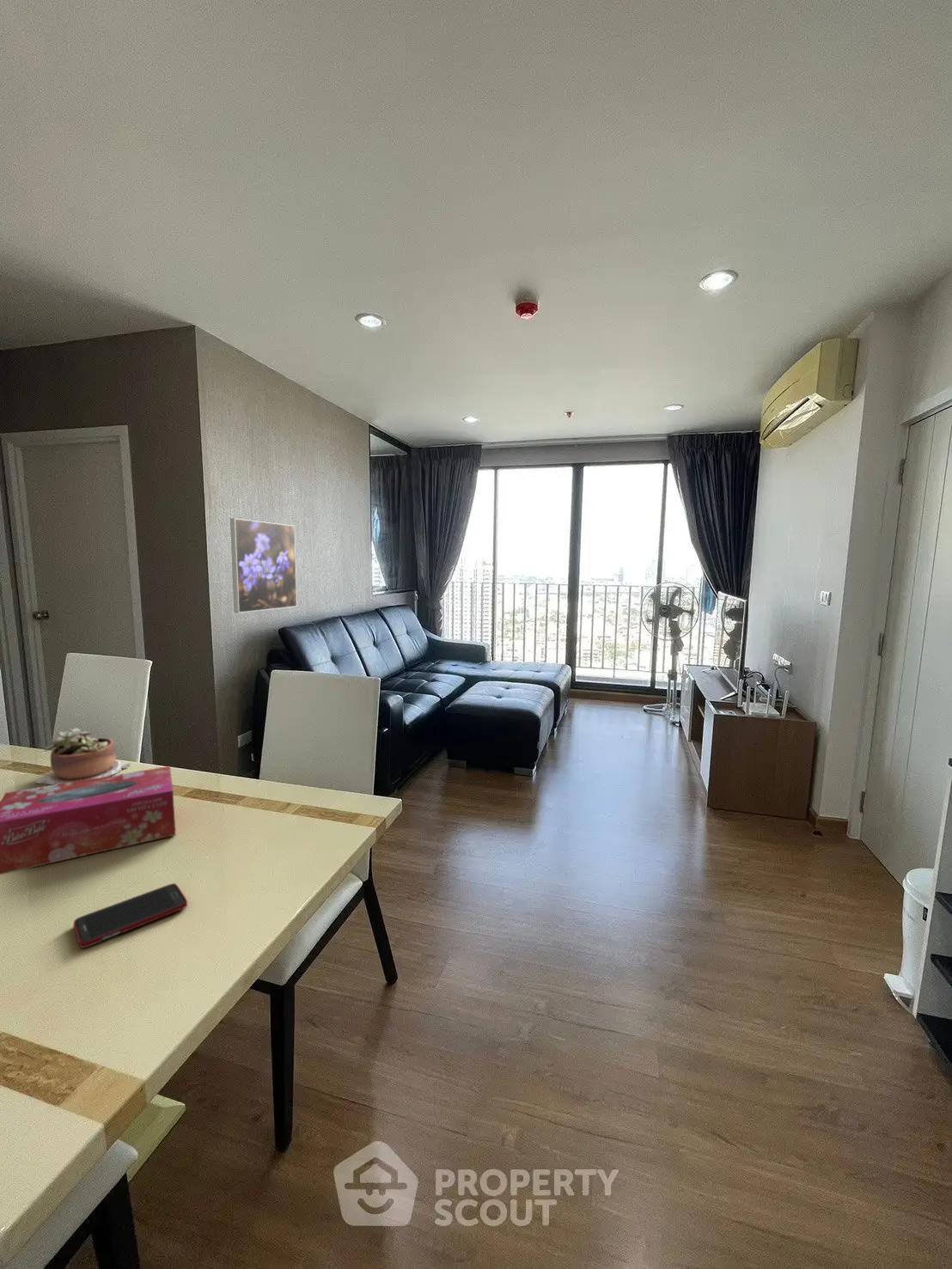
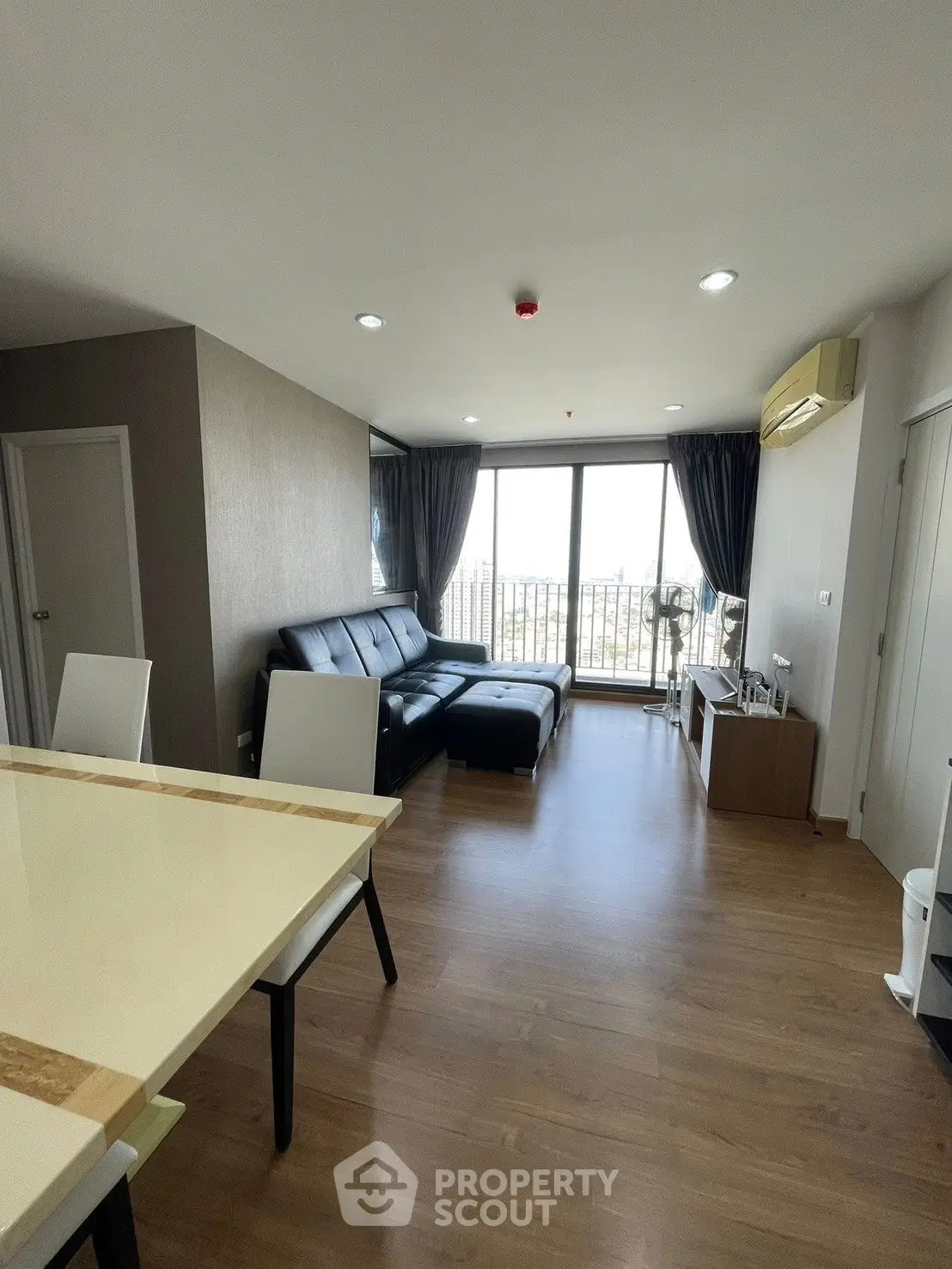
- succulent plant [34,728,131,785]
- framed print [229,517,298,613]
- cell phone [73,882,188,949]
- tissue box [0,766,177,875]
